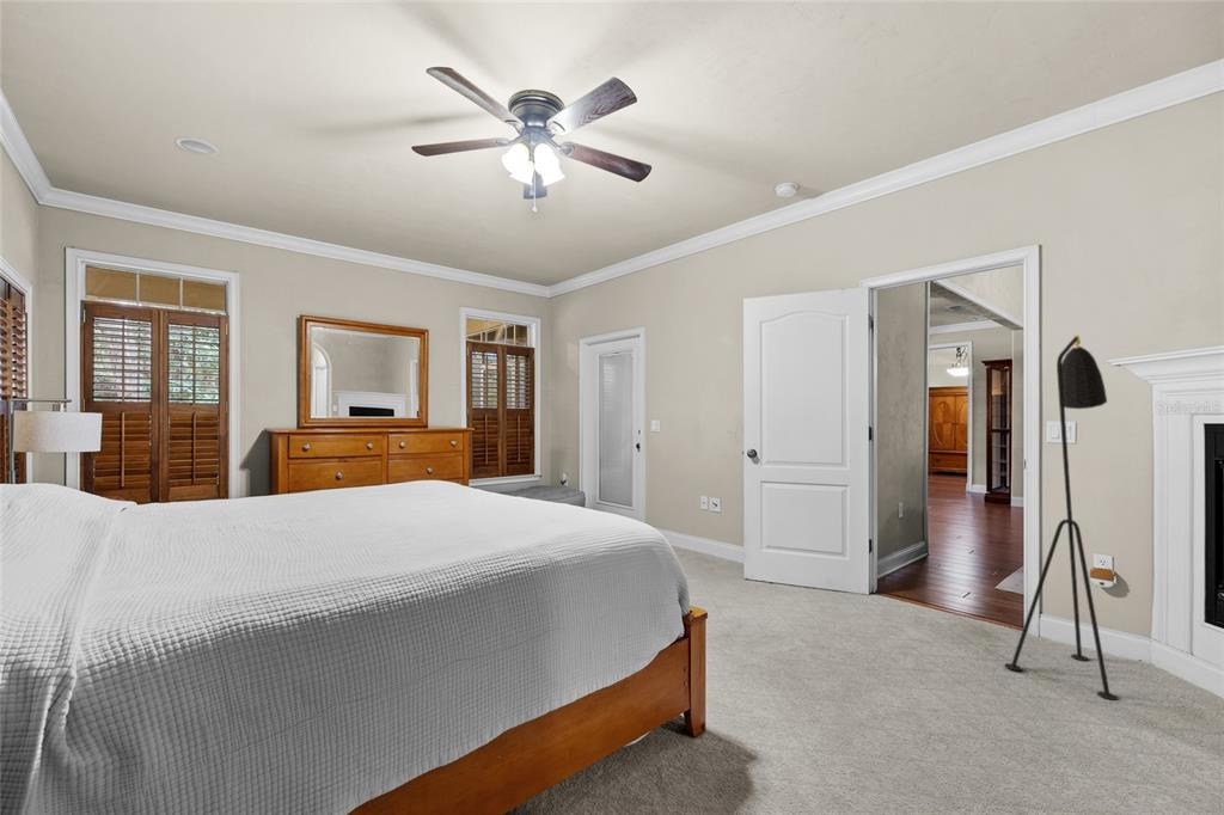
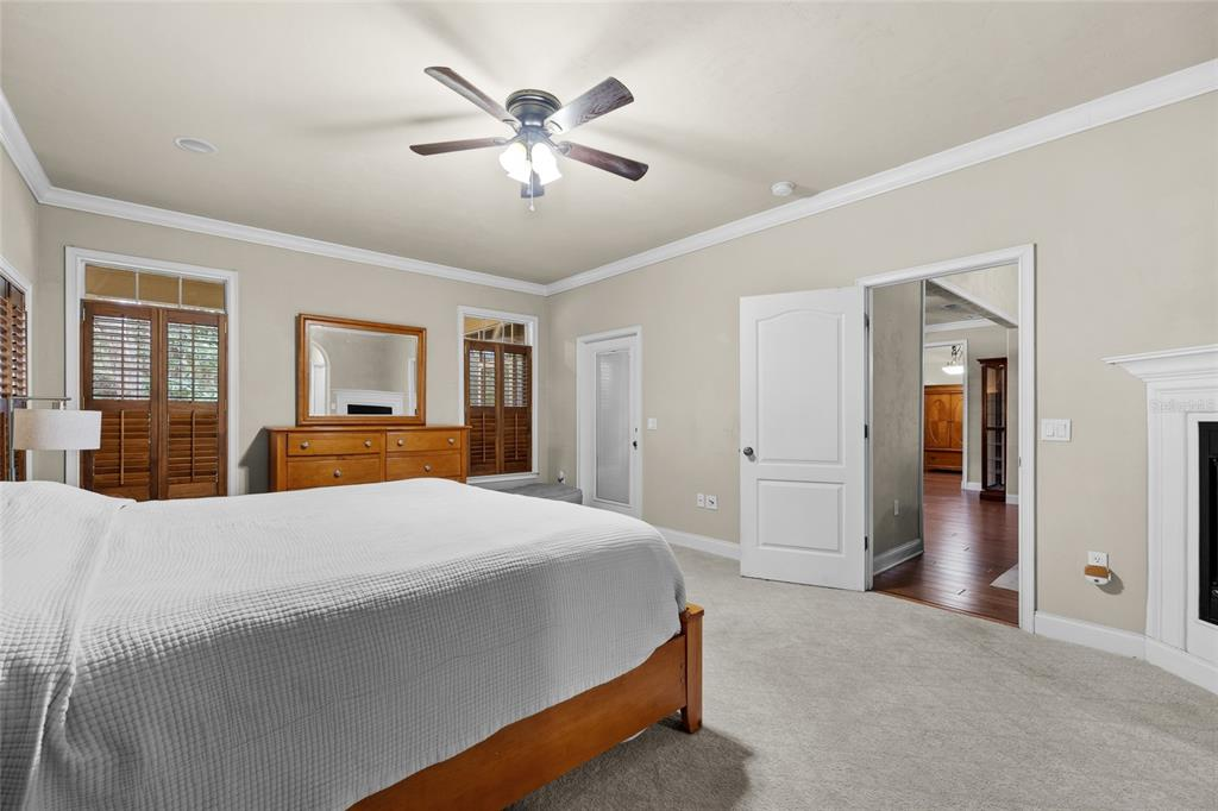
- floor lamp [1004,333,1119,701]
